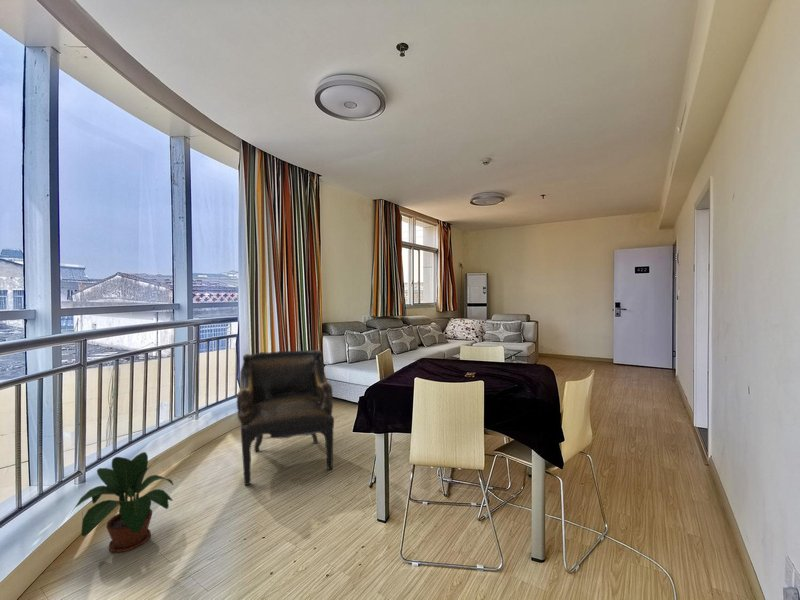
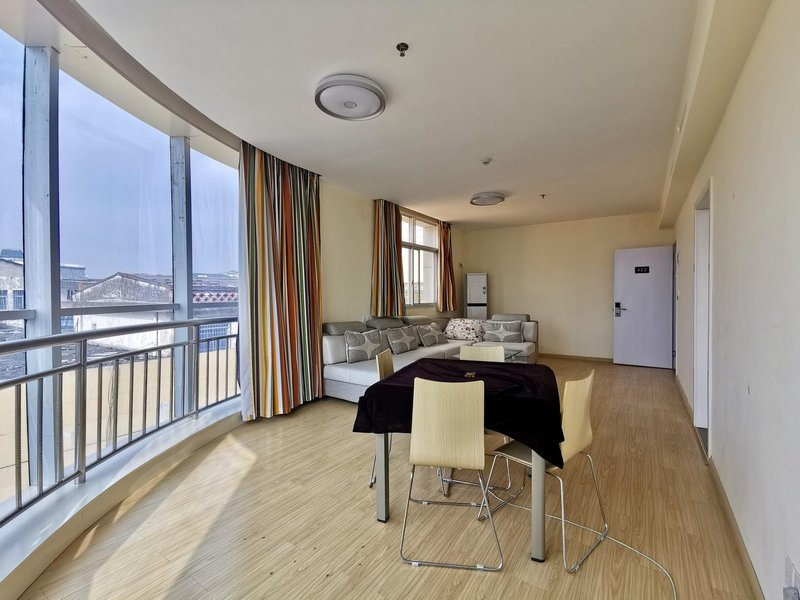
- armchair [236,349,335,486]
- potted plant [68,451,174,554]
